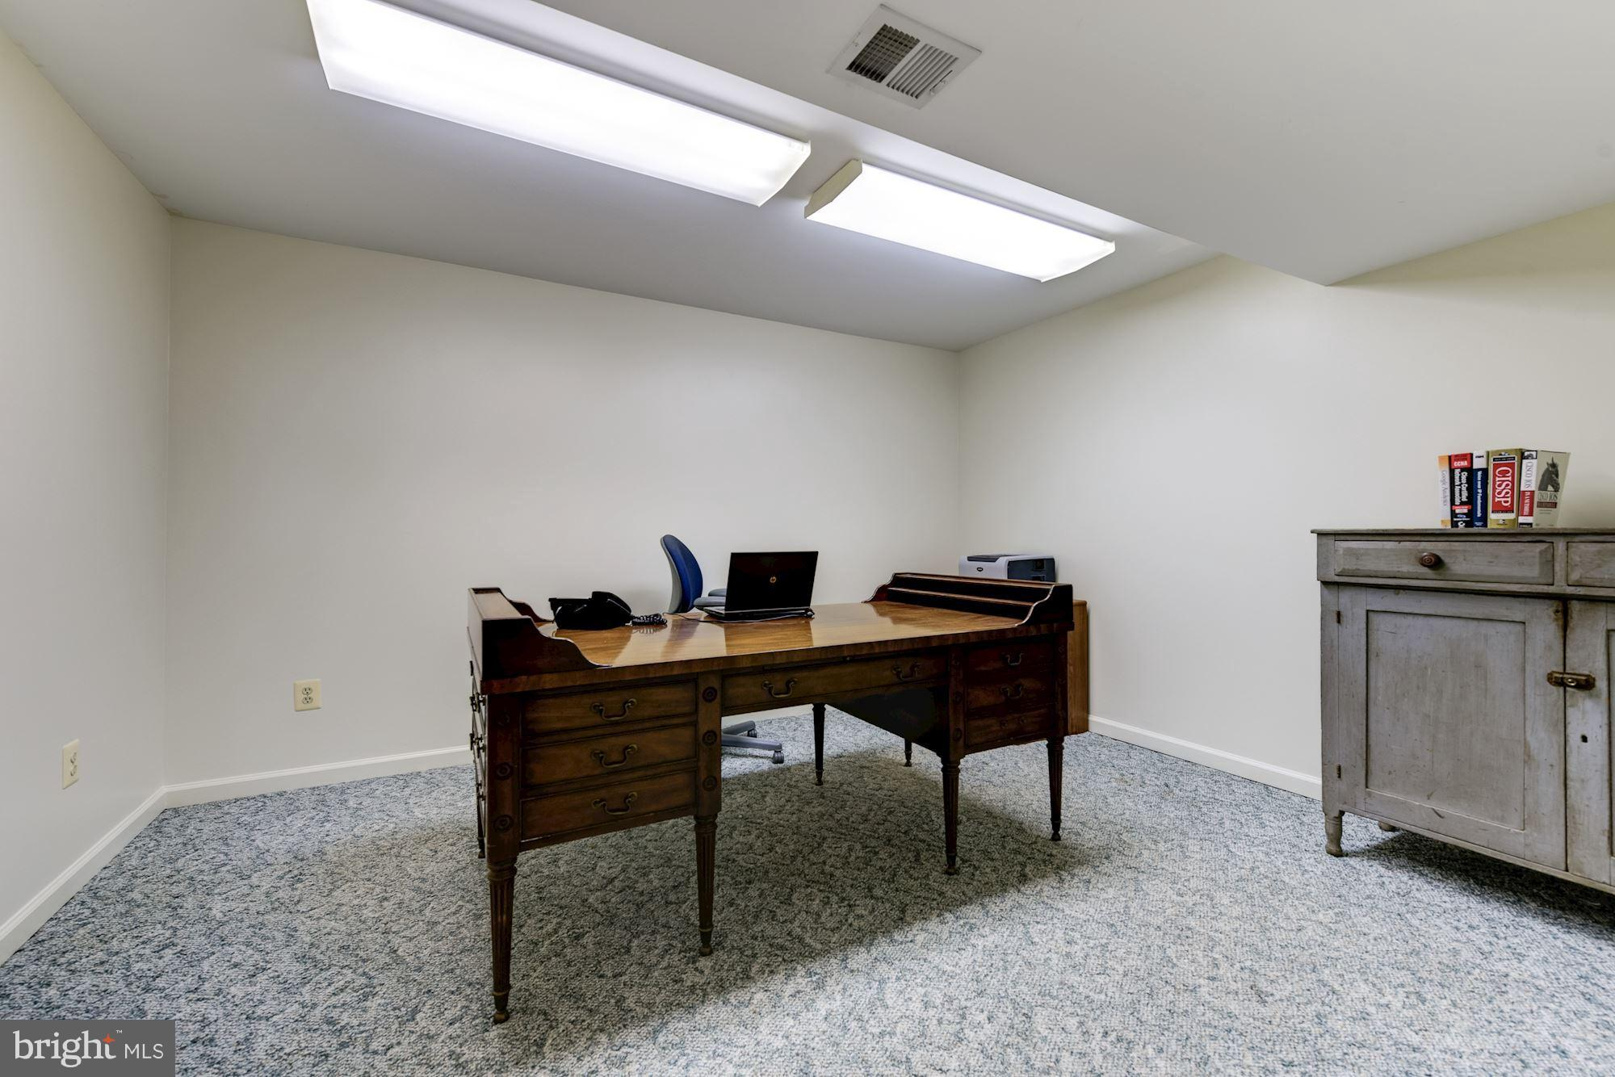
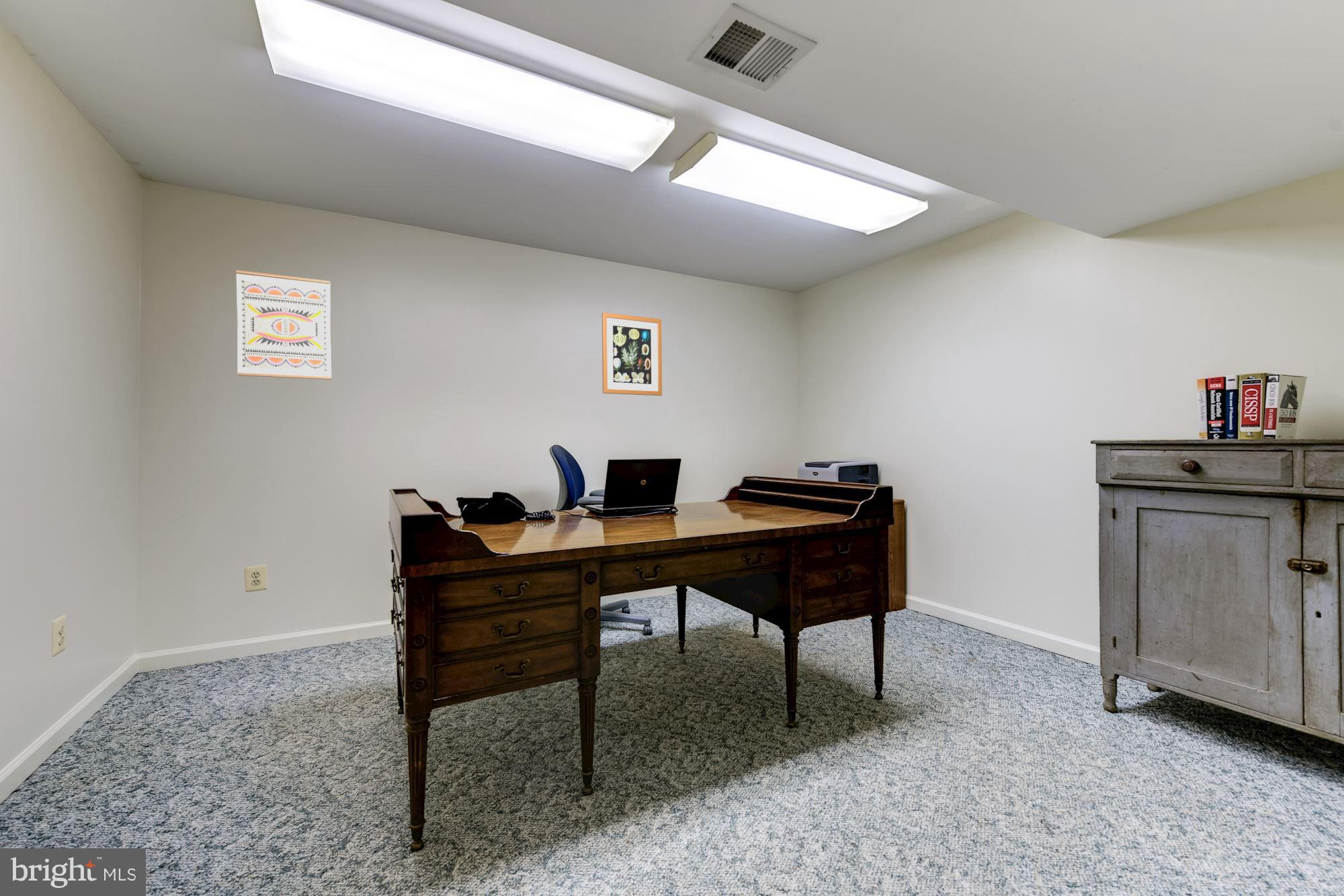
+ wall art [601,312,663,396]
+ wall art [235,269,332,380]
